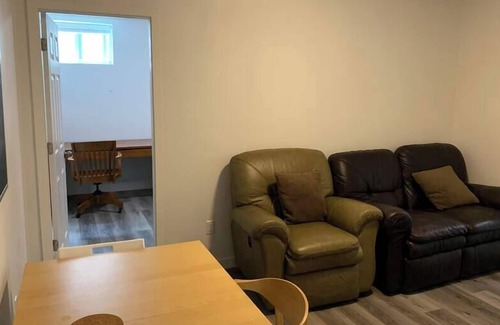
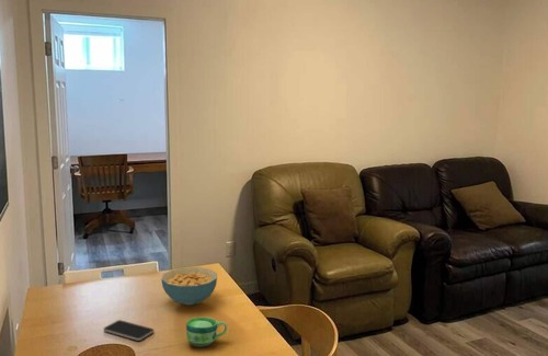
+ cup [185,317,228,348]
+ smartphone [102,319,156,342]
+ cereal bowl [160,266,218,307]
